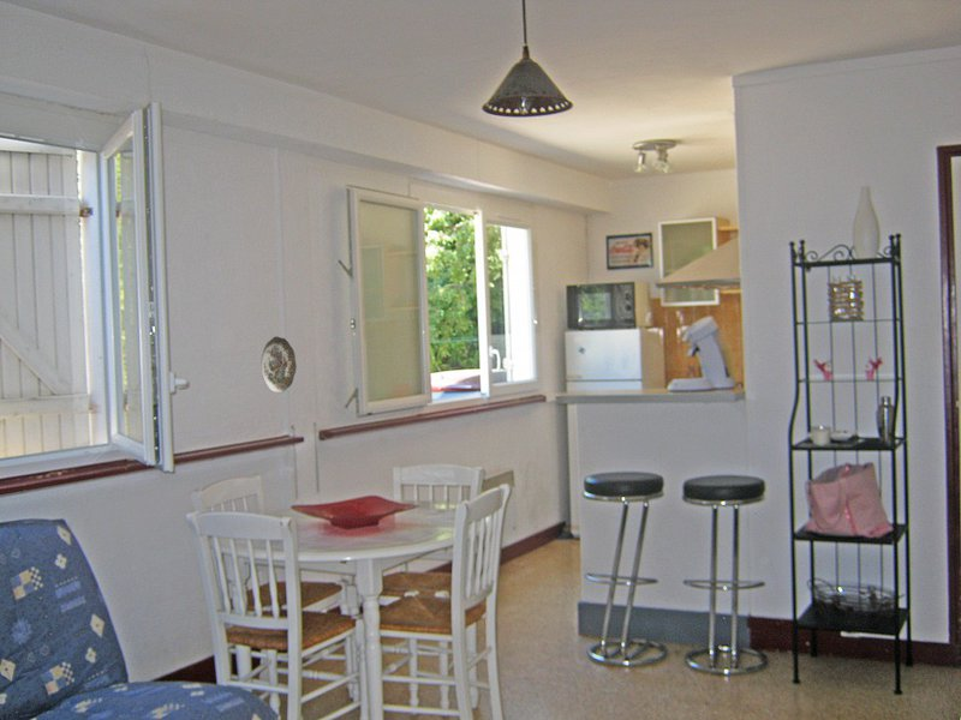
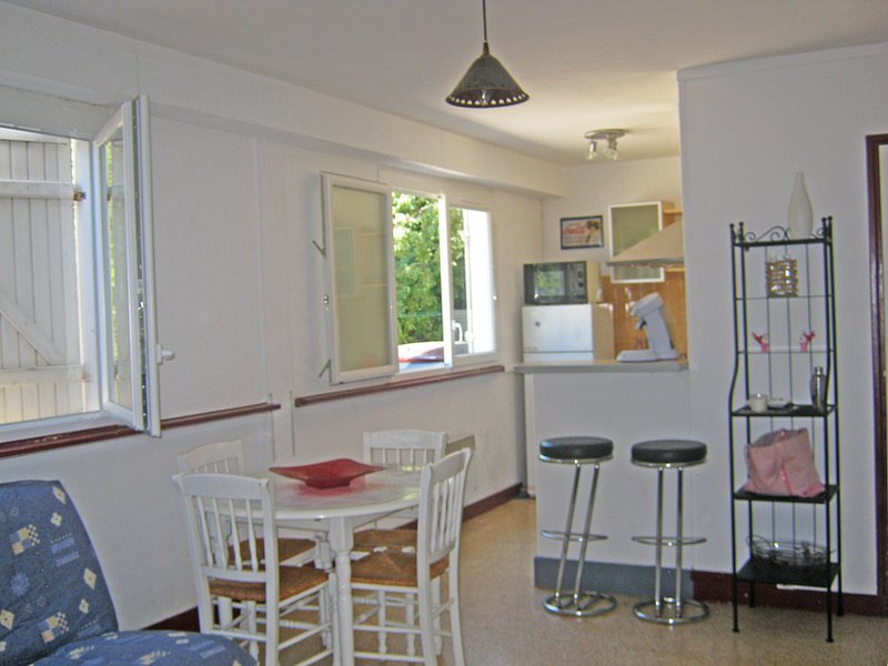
- decorative plate [259,335,298,394]
